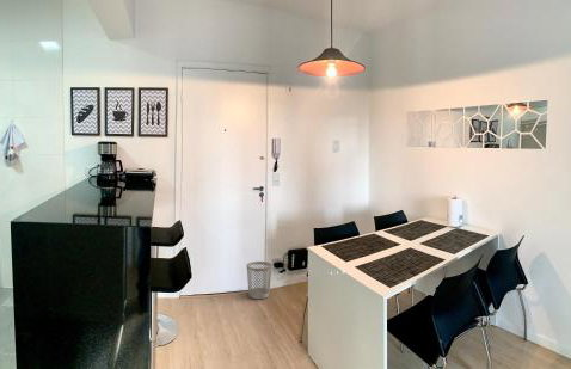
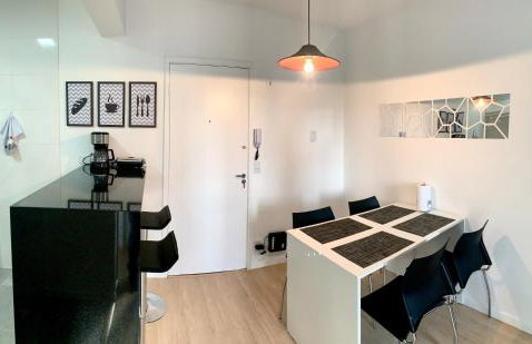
- wastebasket [246,260,272,300]
